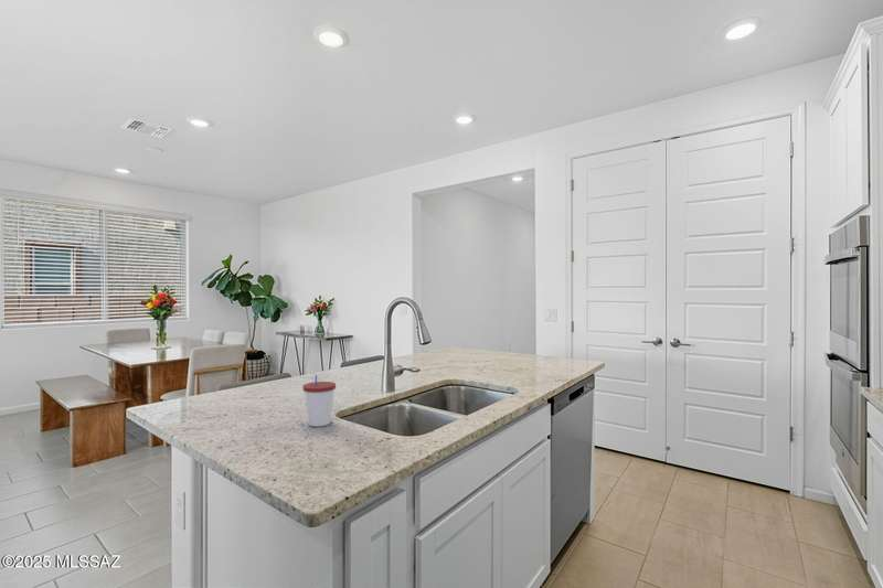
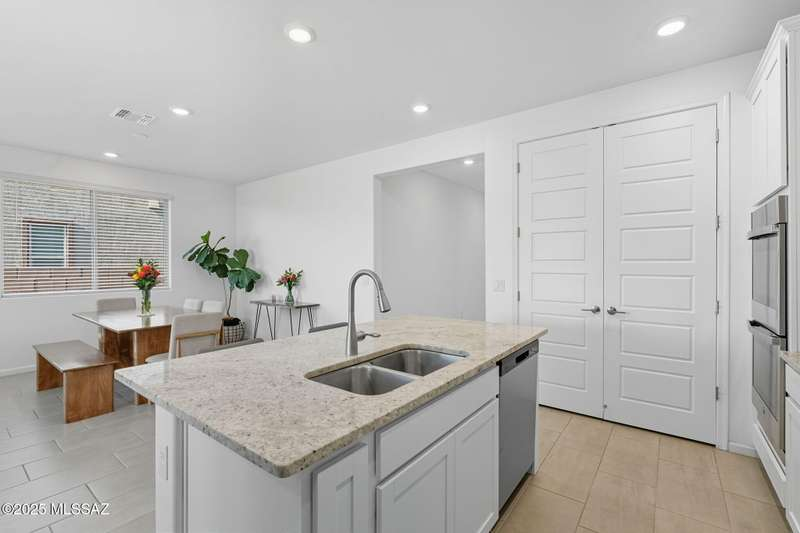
- cup [301,374,337,428]
